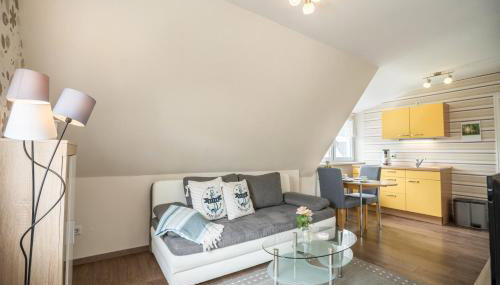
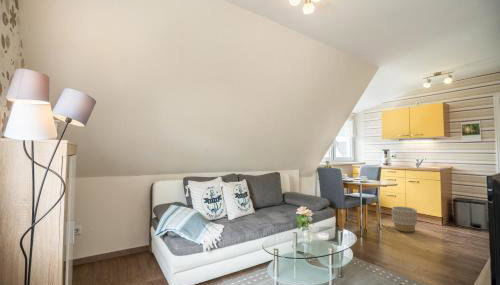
+ planter [391,205,418,233]
